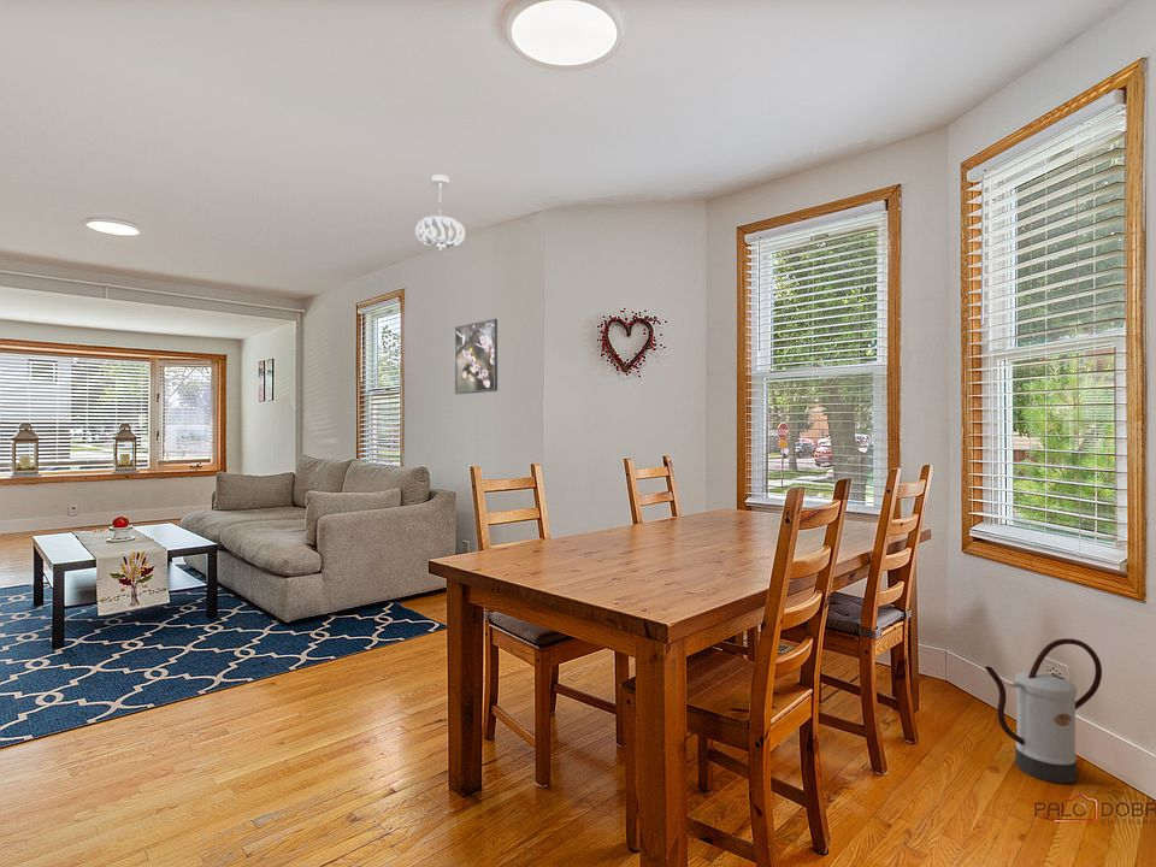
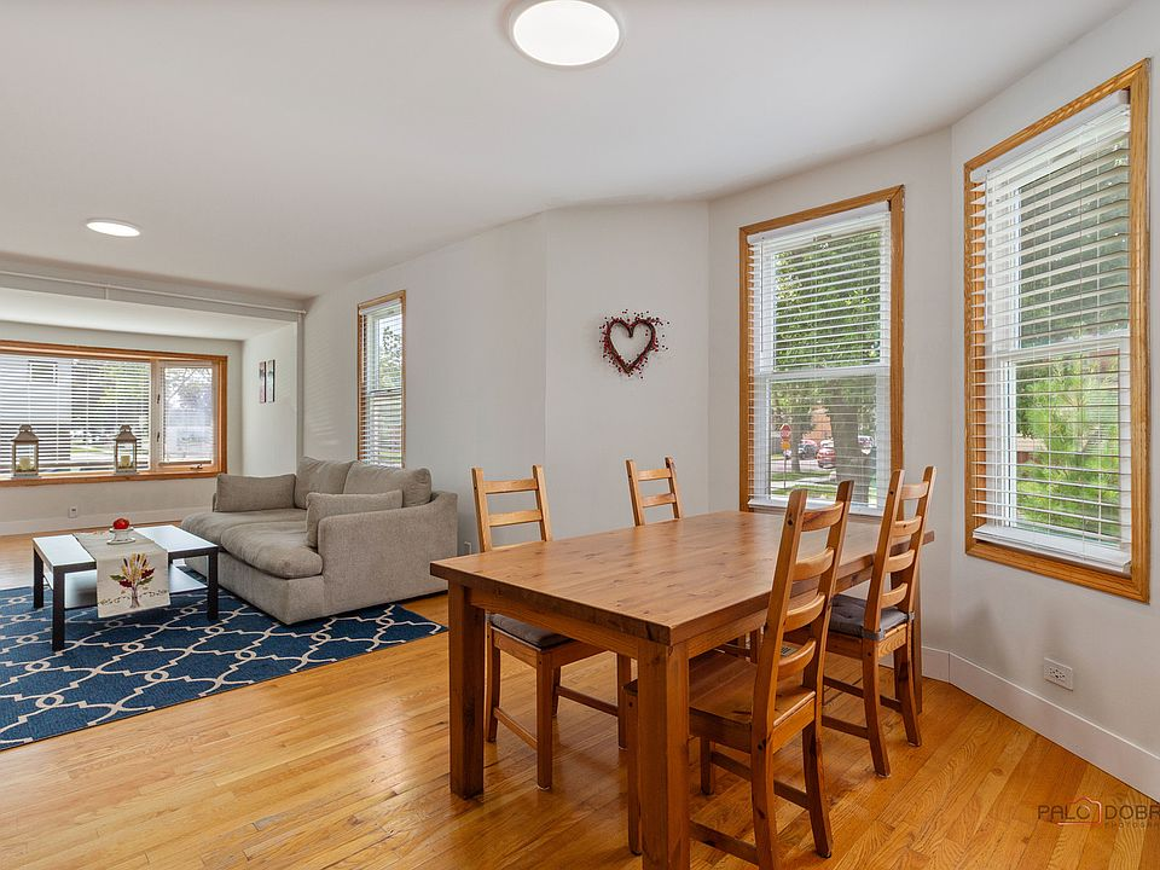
- pendant light [414,173,466,252]
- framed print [454,318,499,395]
- watering can [984,637,1103,785]
